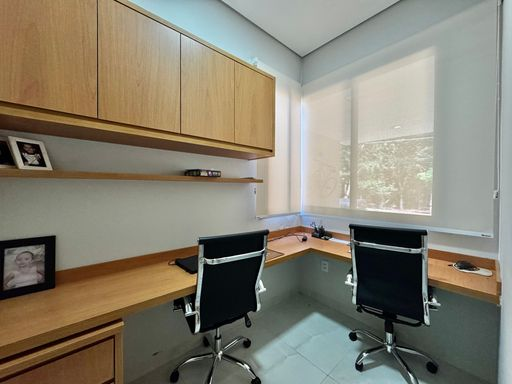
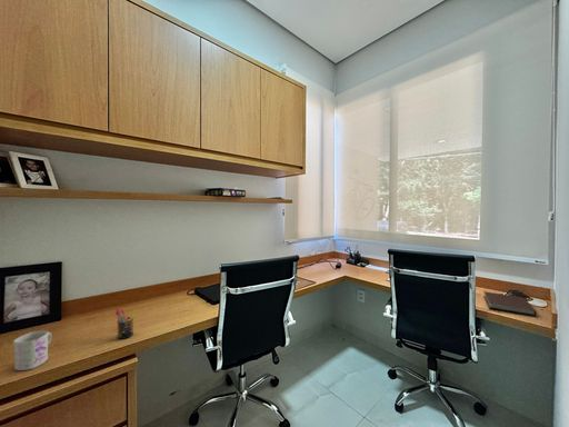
+ notebook [482,290,538,317]
+ pen holder [114,308,137,340]
+ mug [12,330,52,371]
